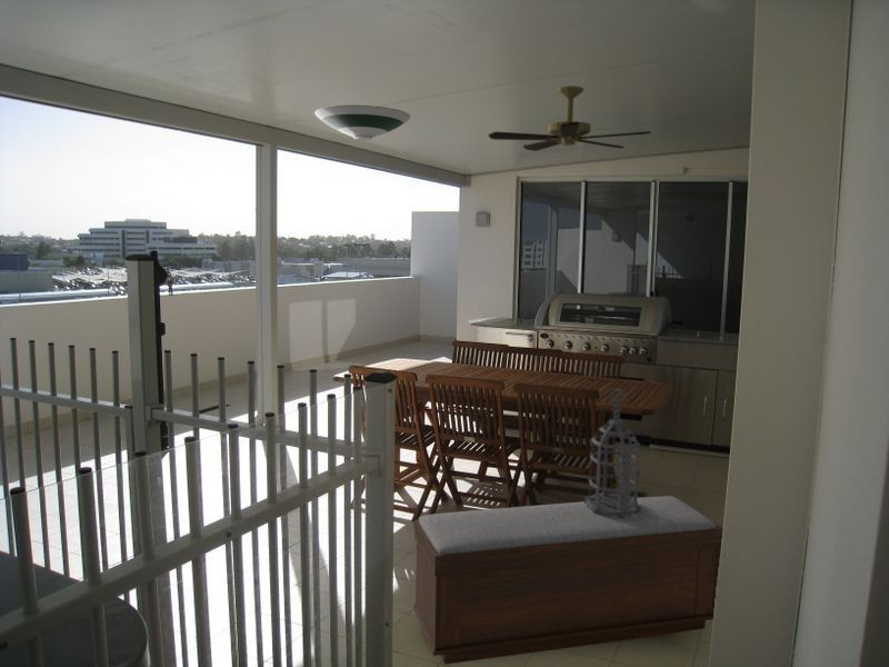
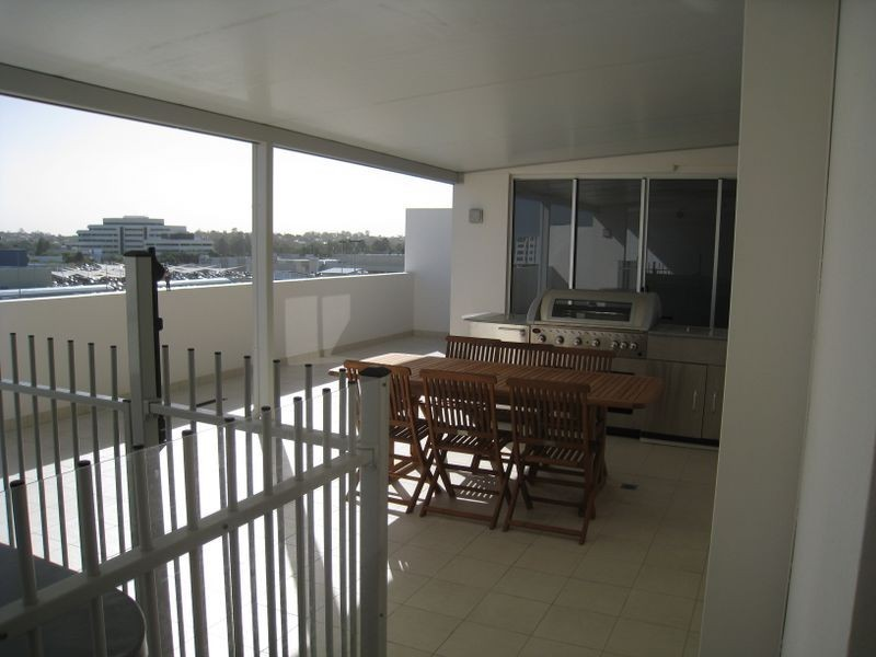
- lantern [583,388,641,517]
- bench [412,495,723,666]
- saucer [313,104,411,141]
- ceiling fan [487,84,652,152]
